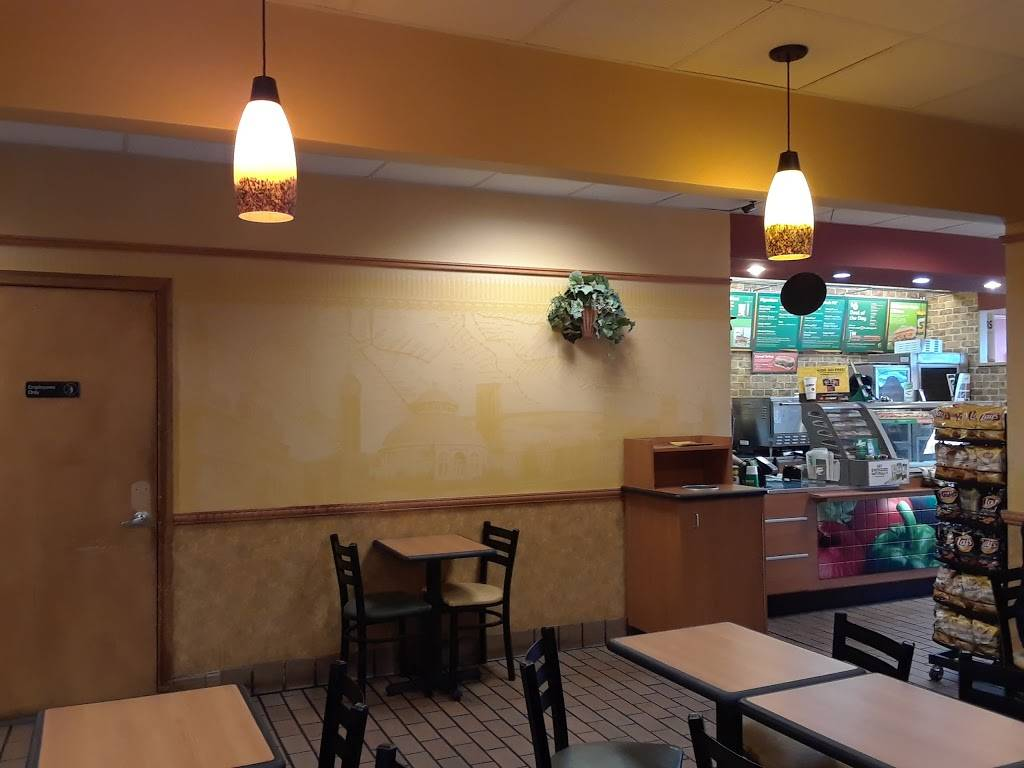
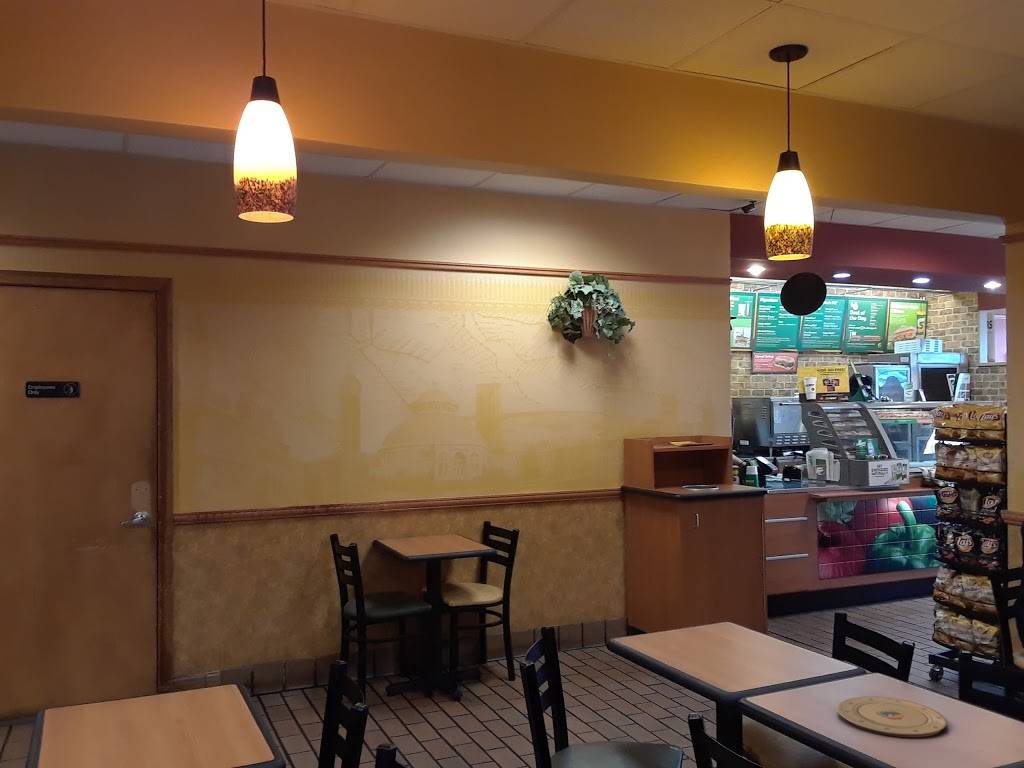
+ plate [836,696,948,738]
